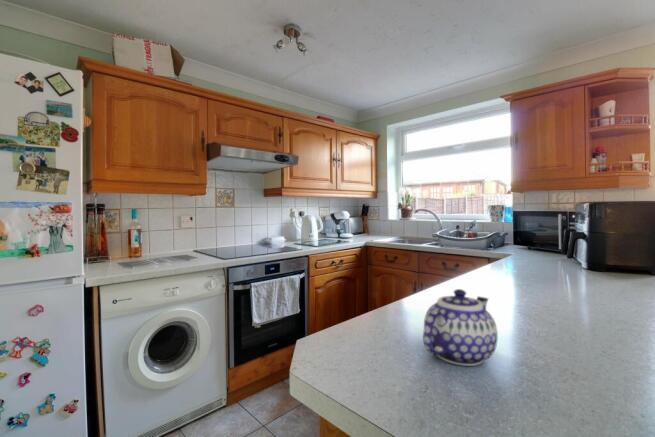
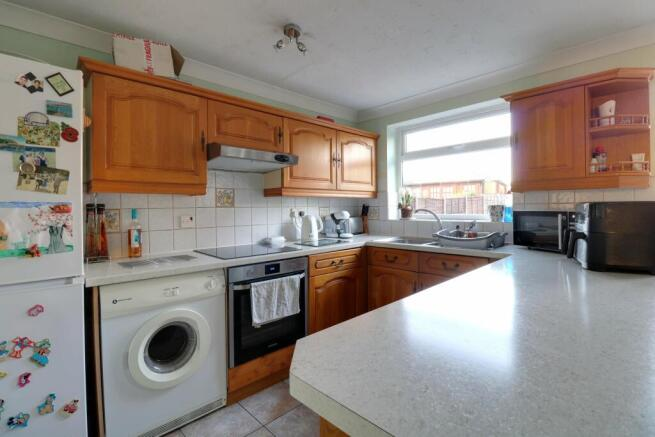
- teapot [422,288,499,367]
